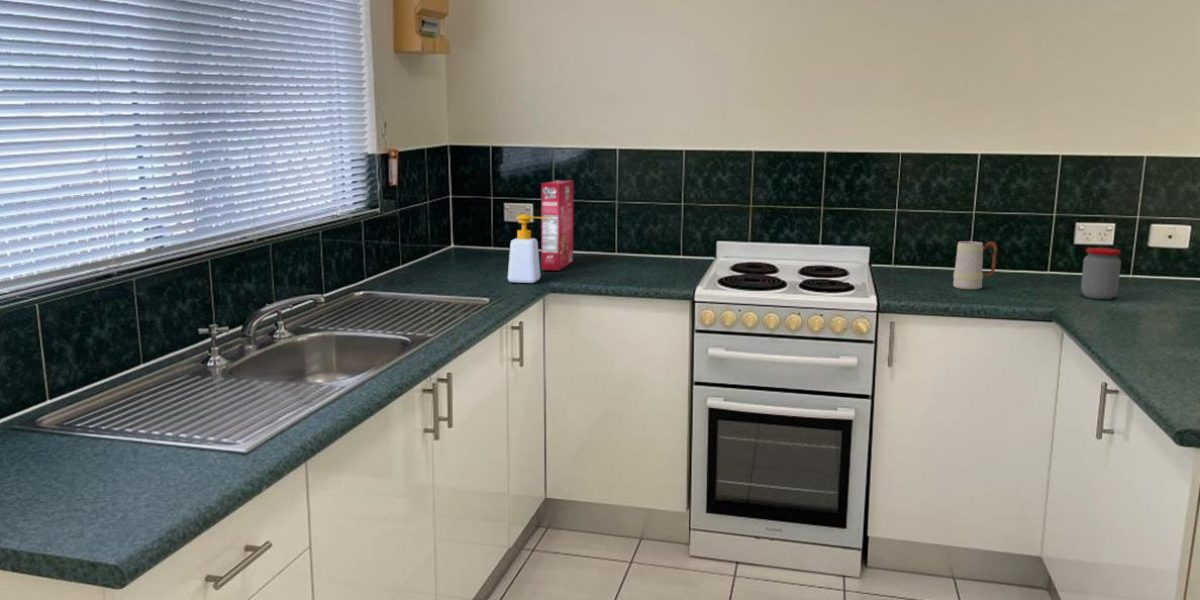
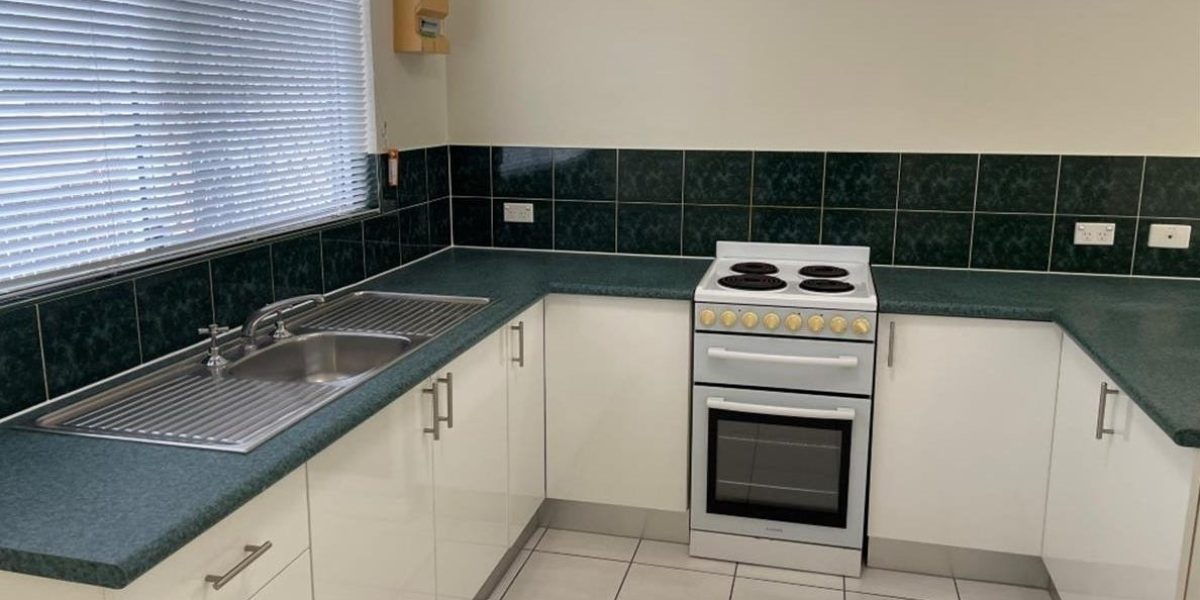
- jar [1080,247,1122,300]
- cereal box [540,179,574,271]
- mug [952,240,998,290]
- soap bottle [507,213,551,284]
